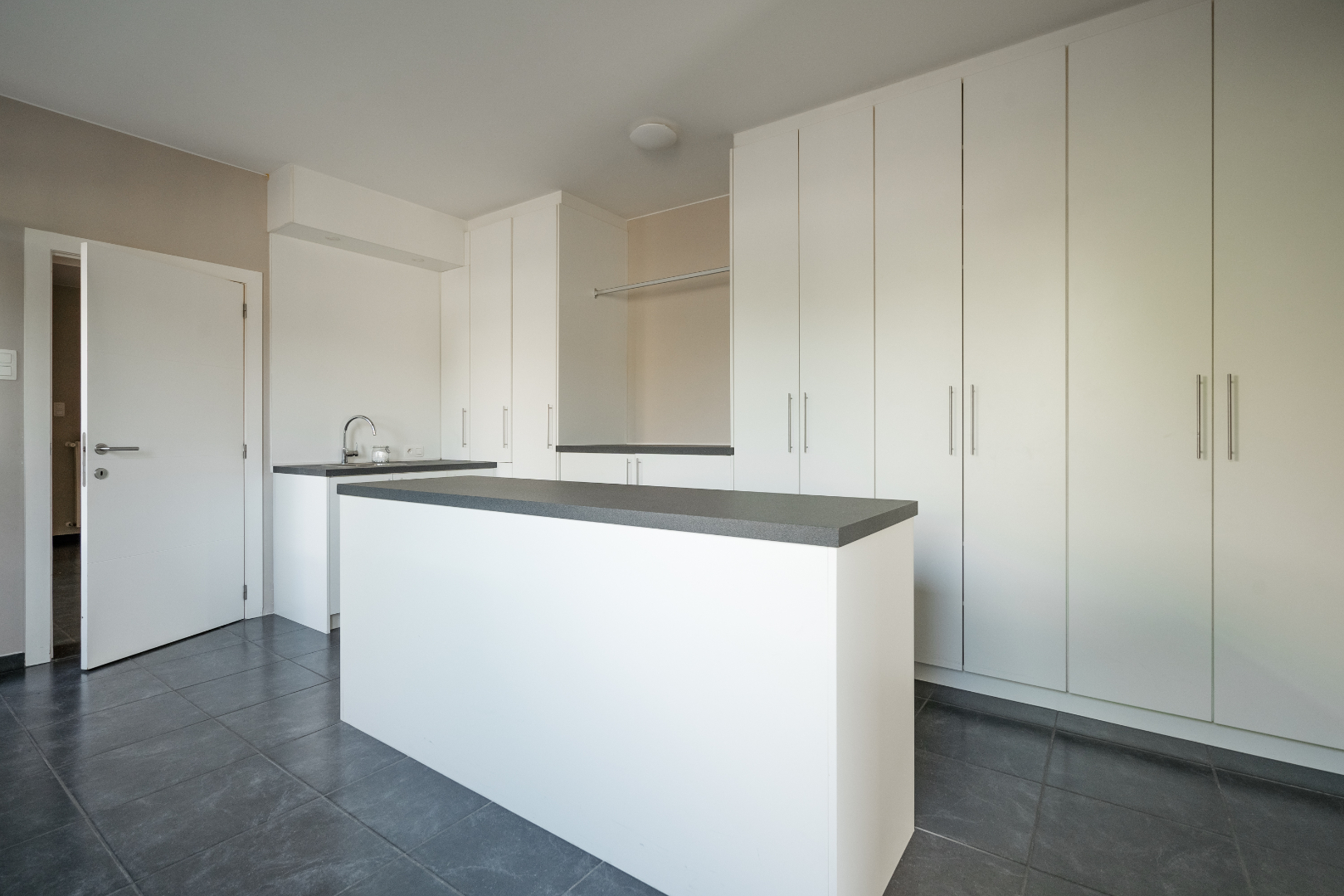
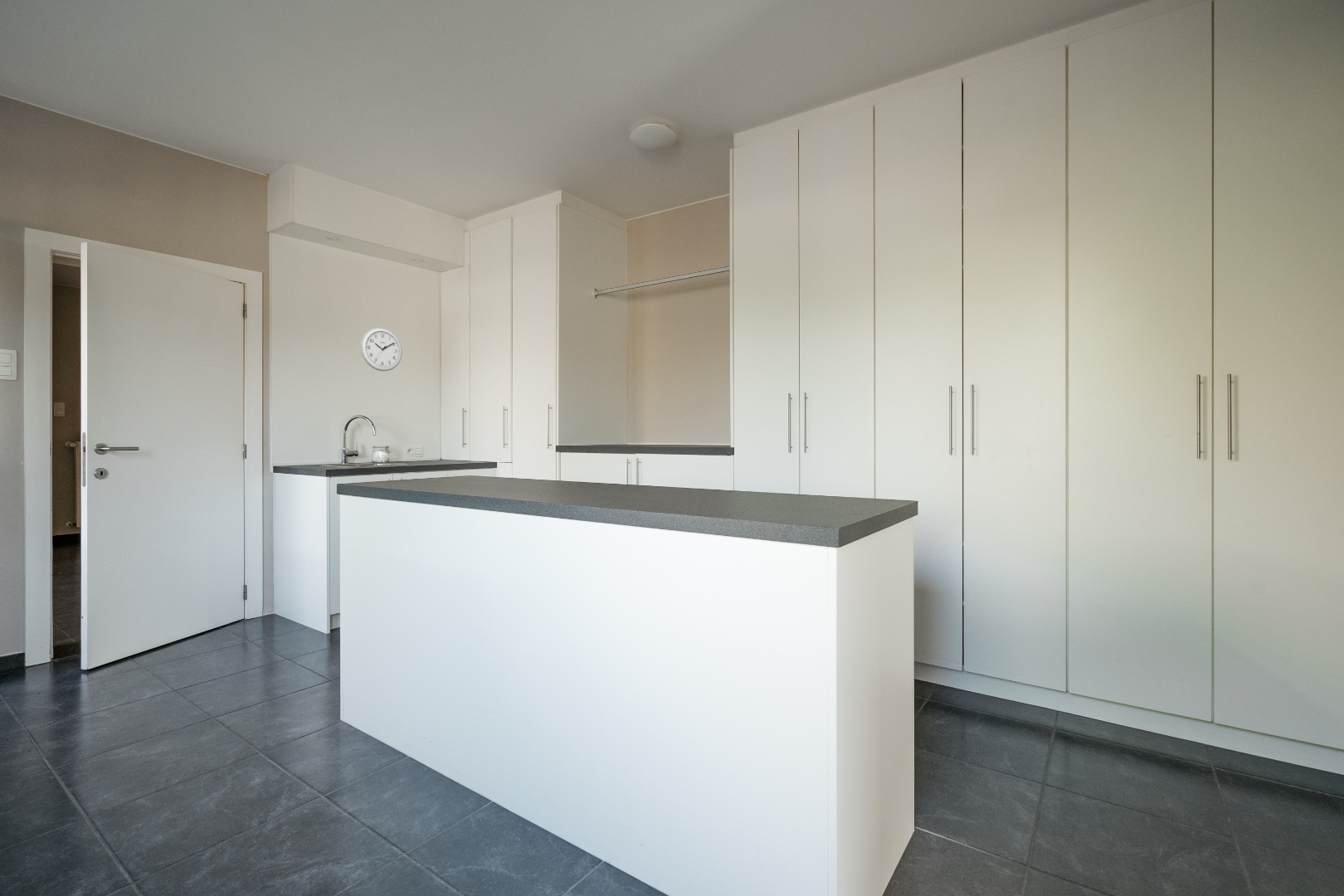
+ wall clock [360,327,403,372]
